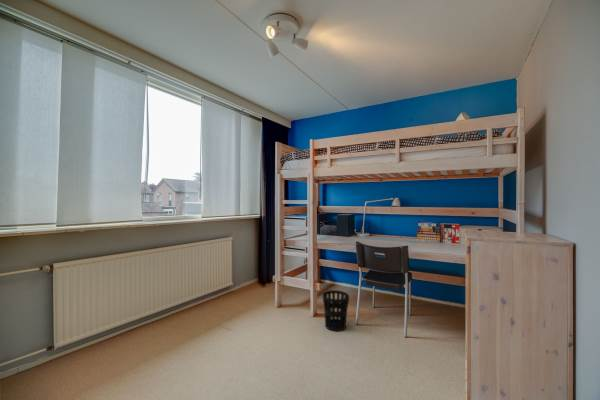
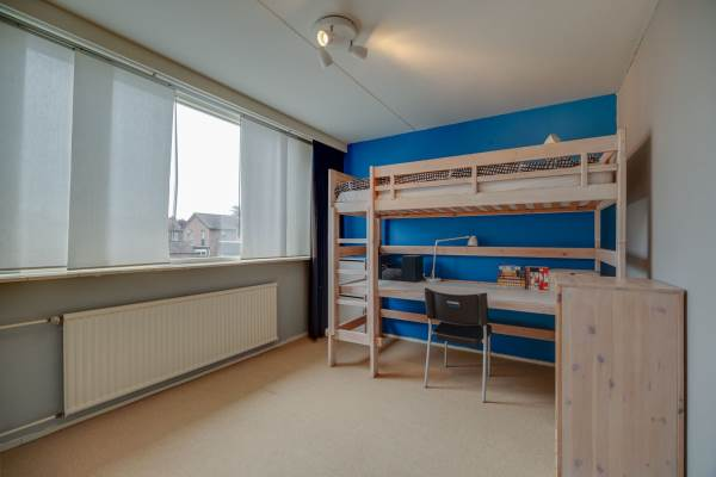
- wastebasket [322,289,350,332]
